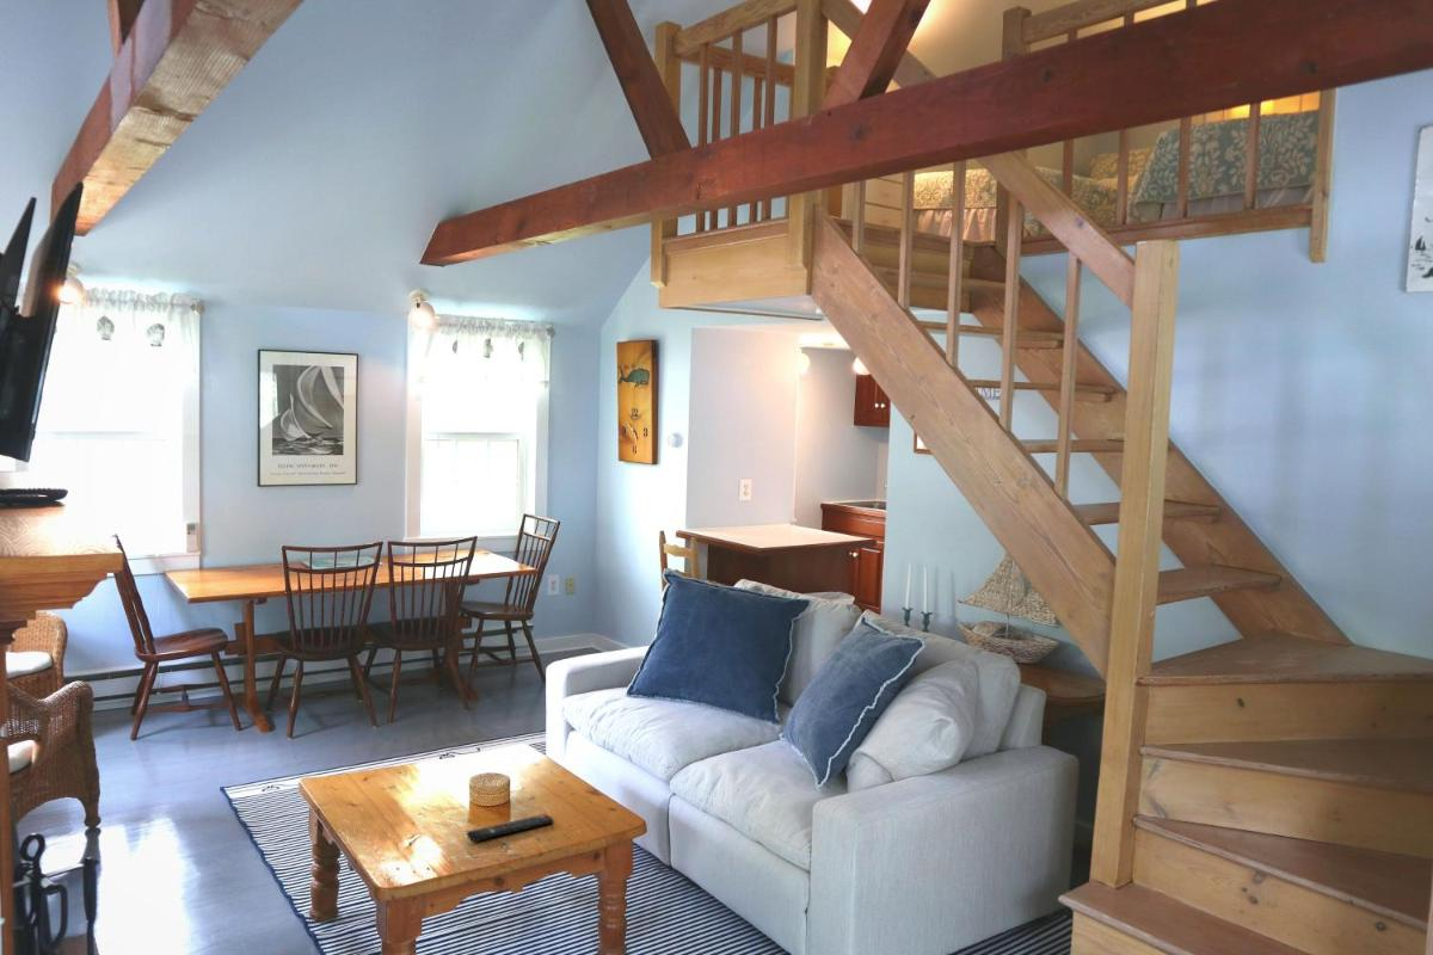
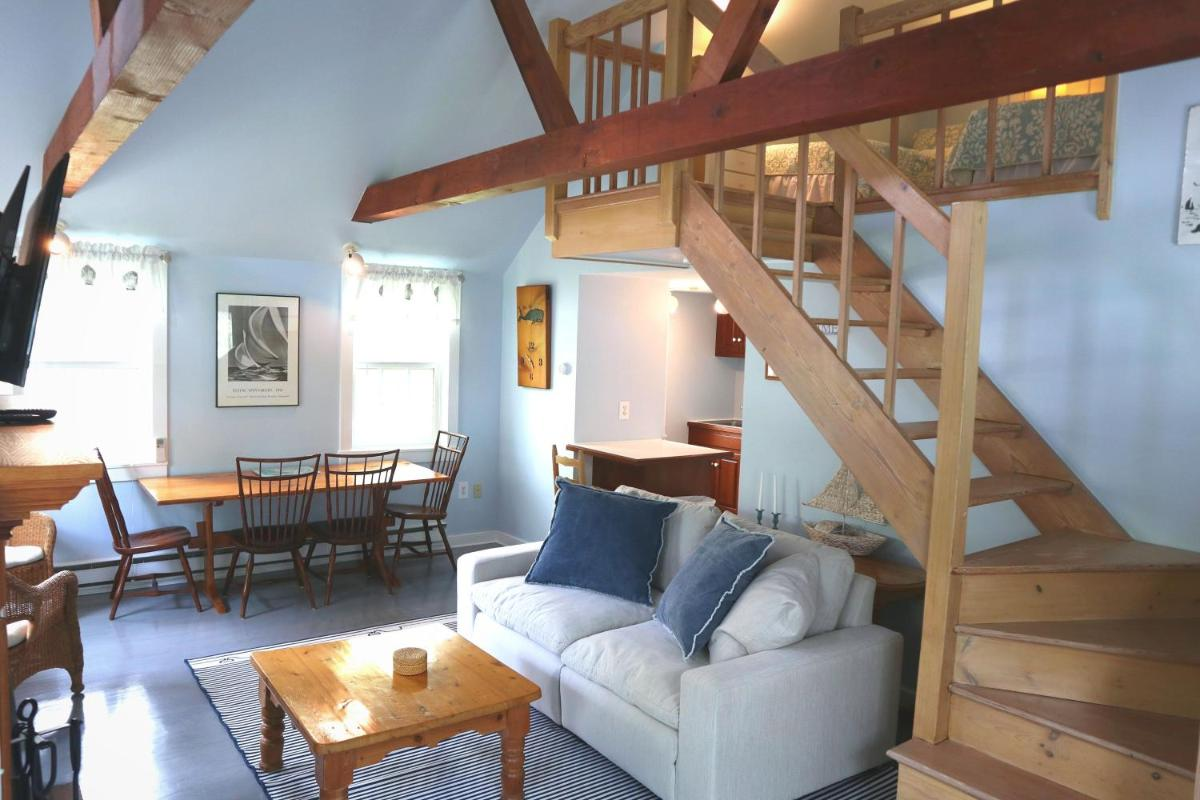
- remote control [466,813,554,843]
